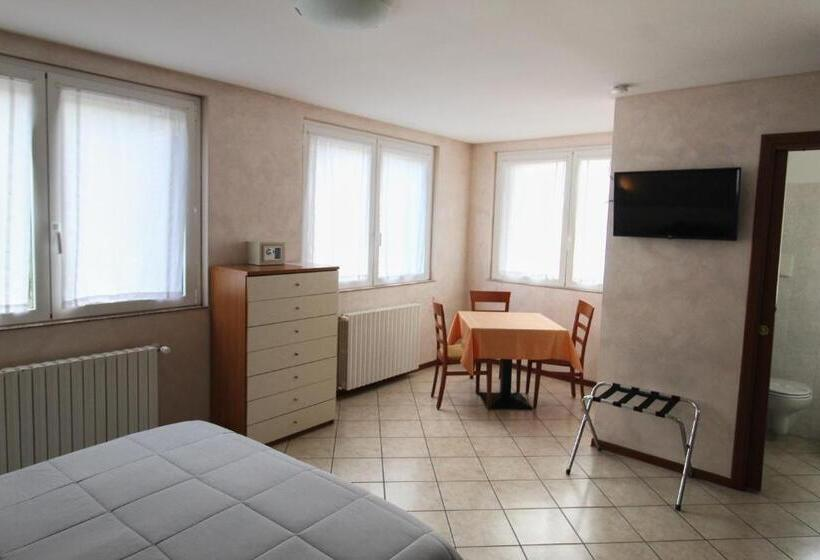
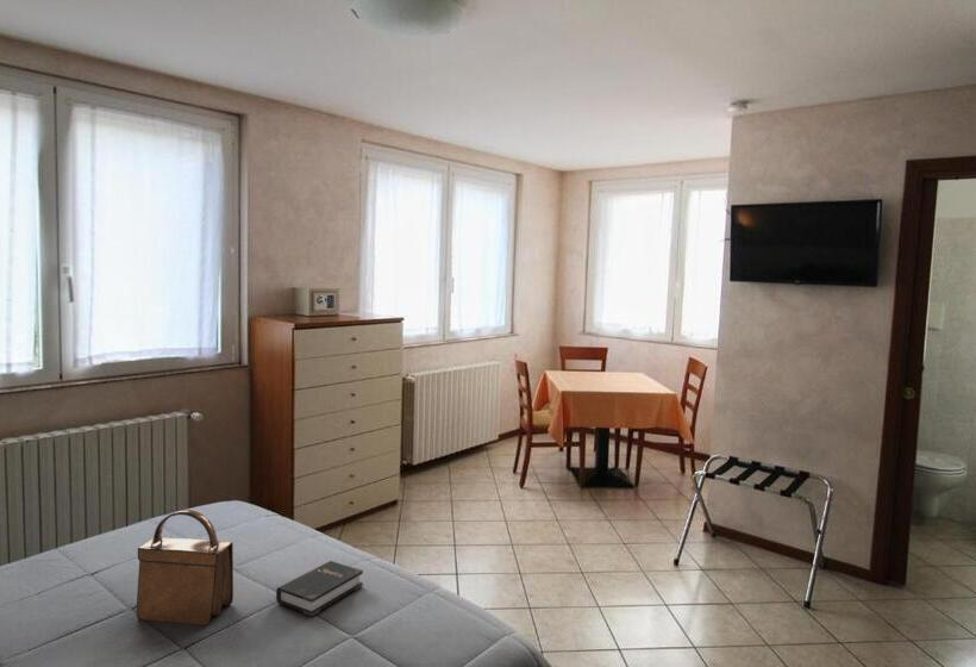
+ hardback book [275,560,364,618]
+ handbag [136,509,234,627]
